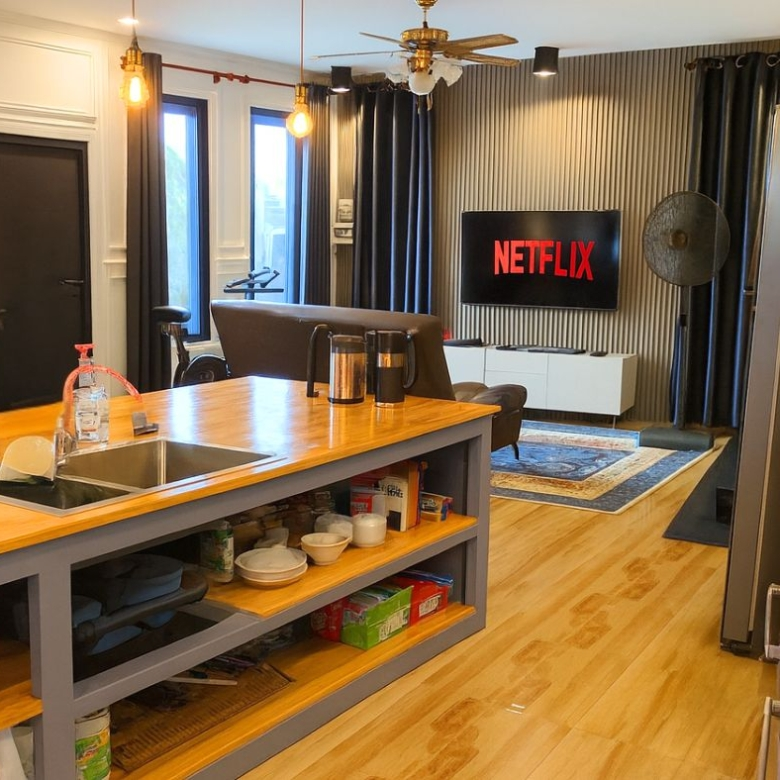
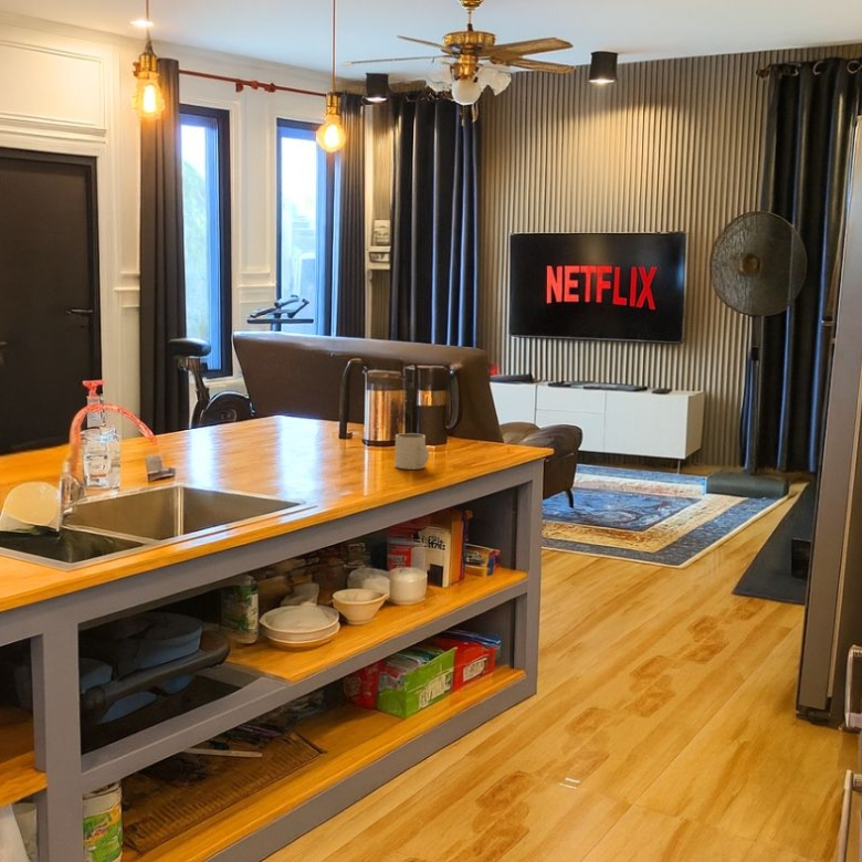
+ mug [393,432,430,470]
